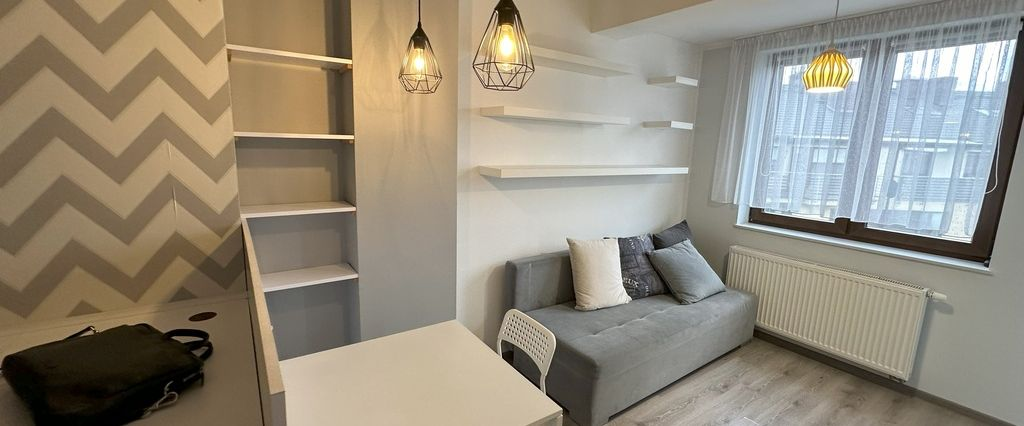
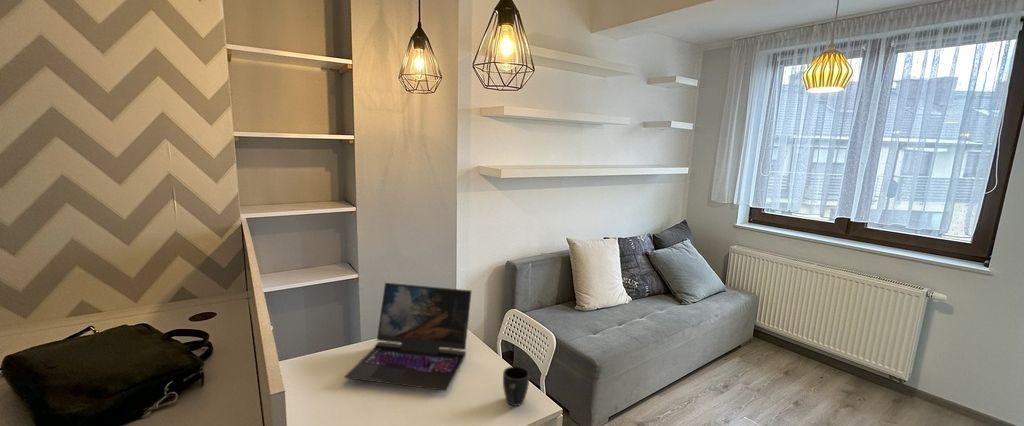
+ mug [502,365,530,407]
+ laptop [343,282,473,392]
